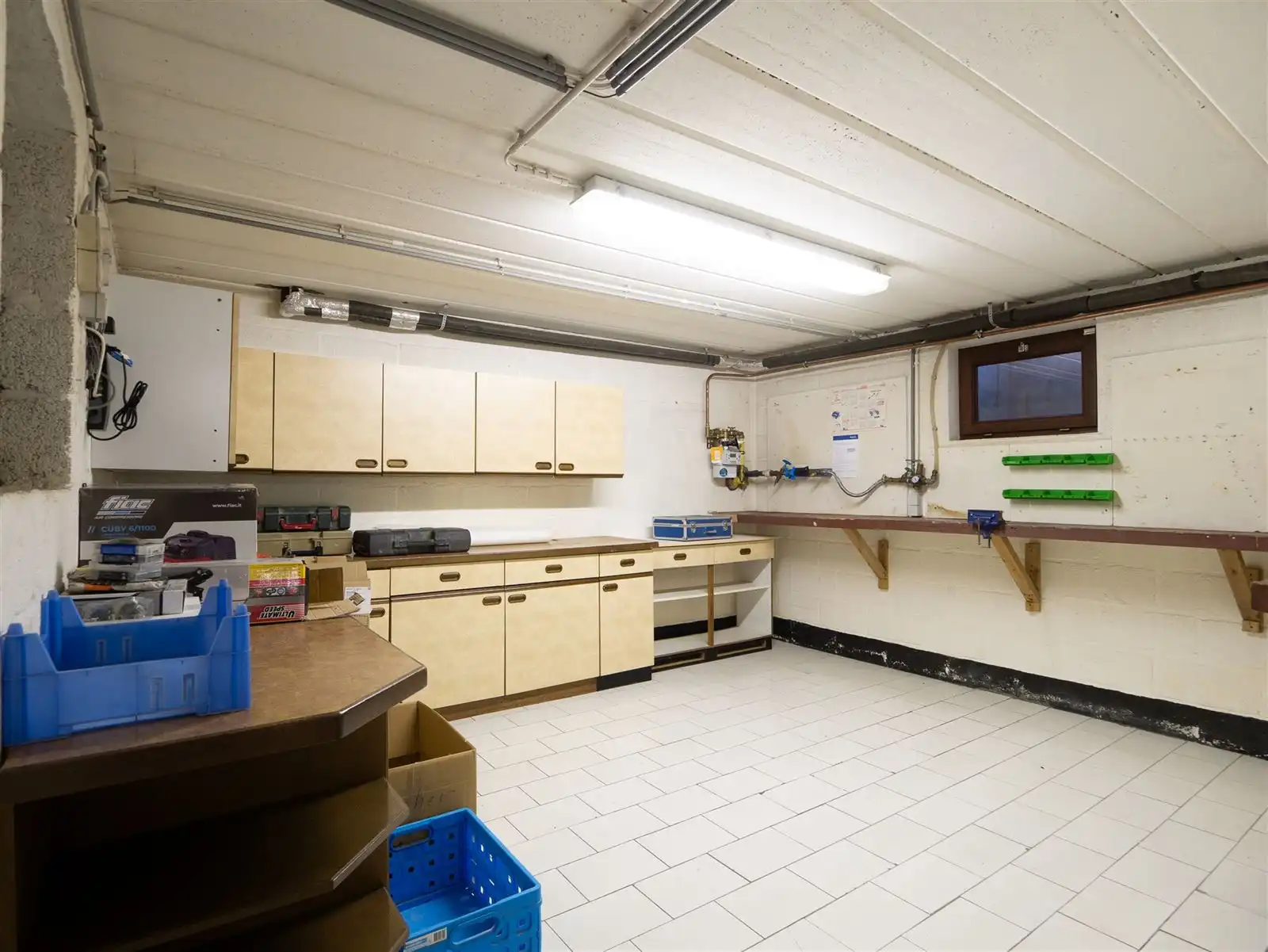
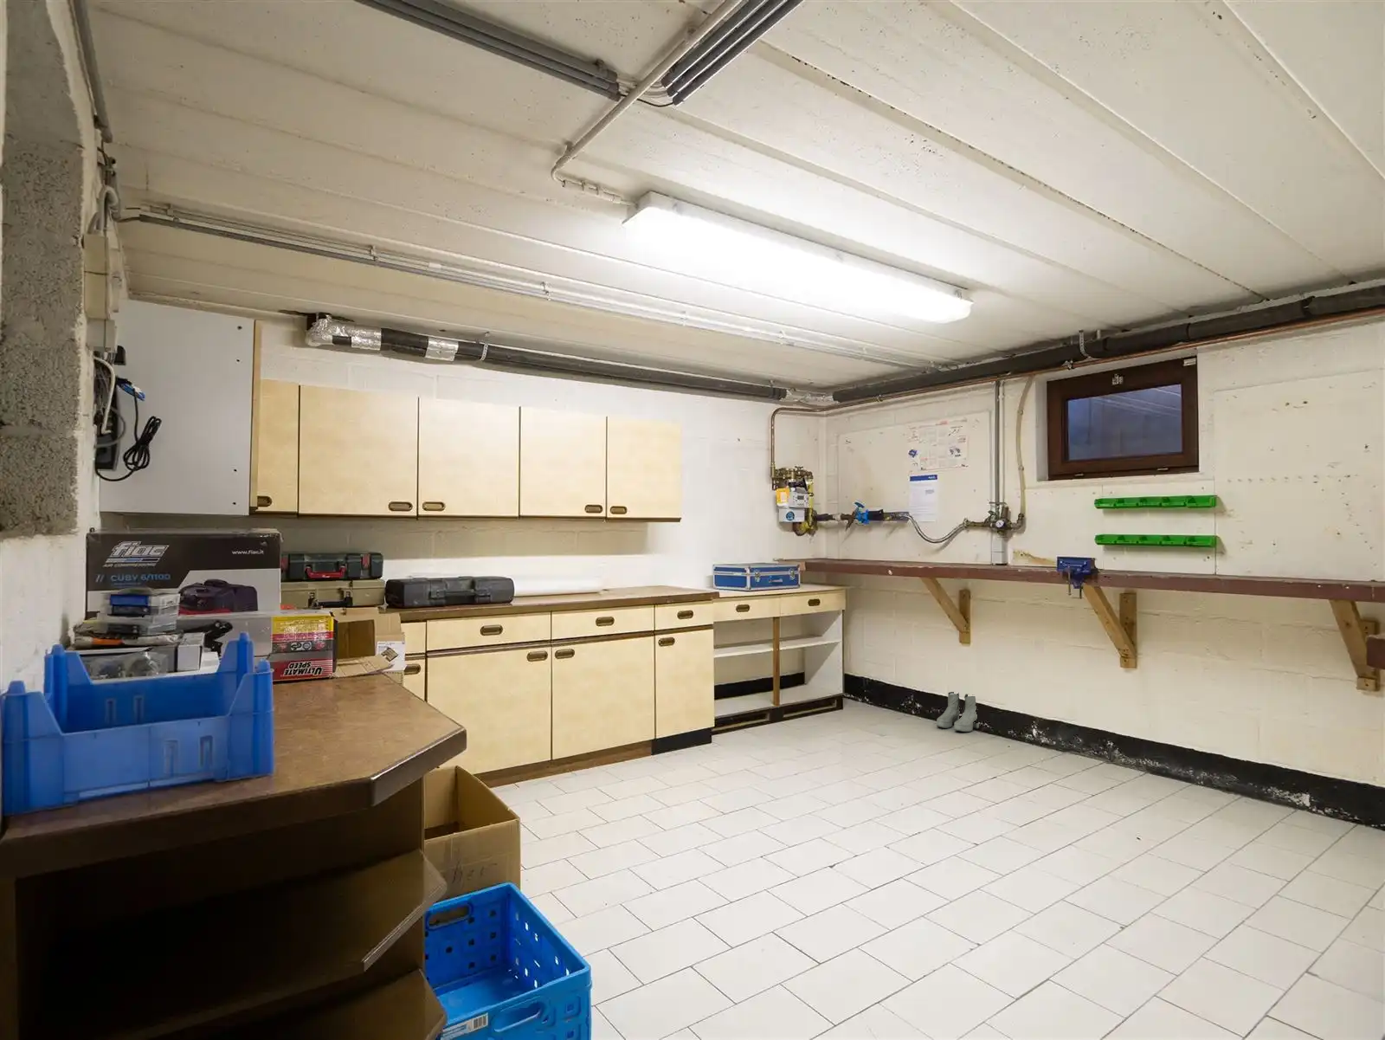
+ boots [936,692,980,733]
